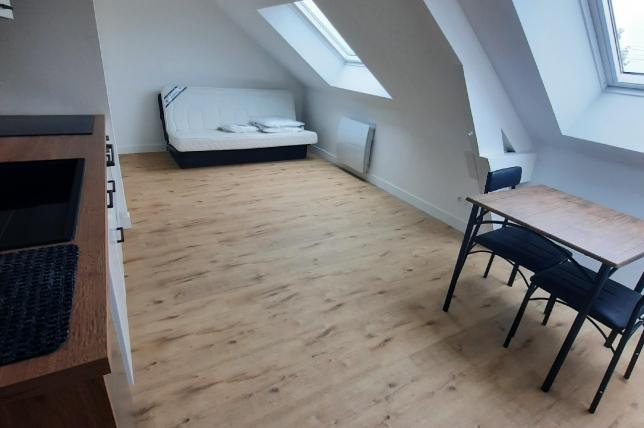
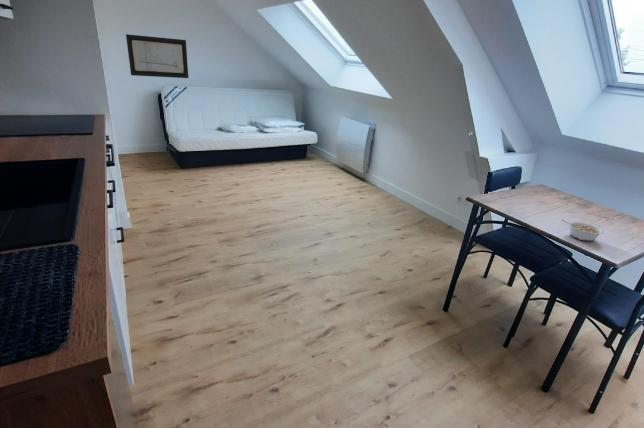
+ legume [561,218,605,242]
+ wall art [125,33,189,79]
